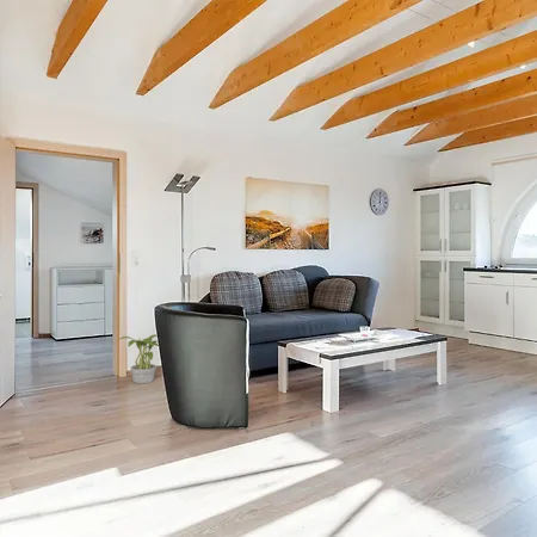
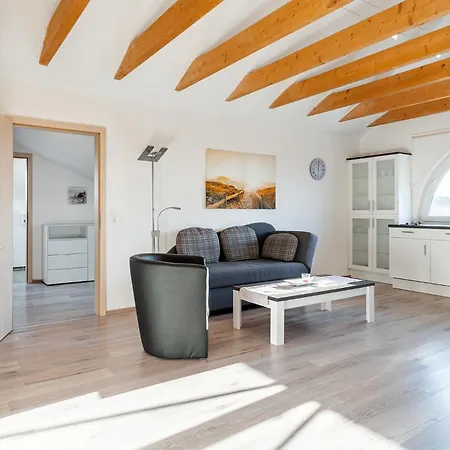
- potted plant [117,333,160,384]
